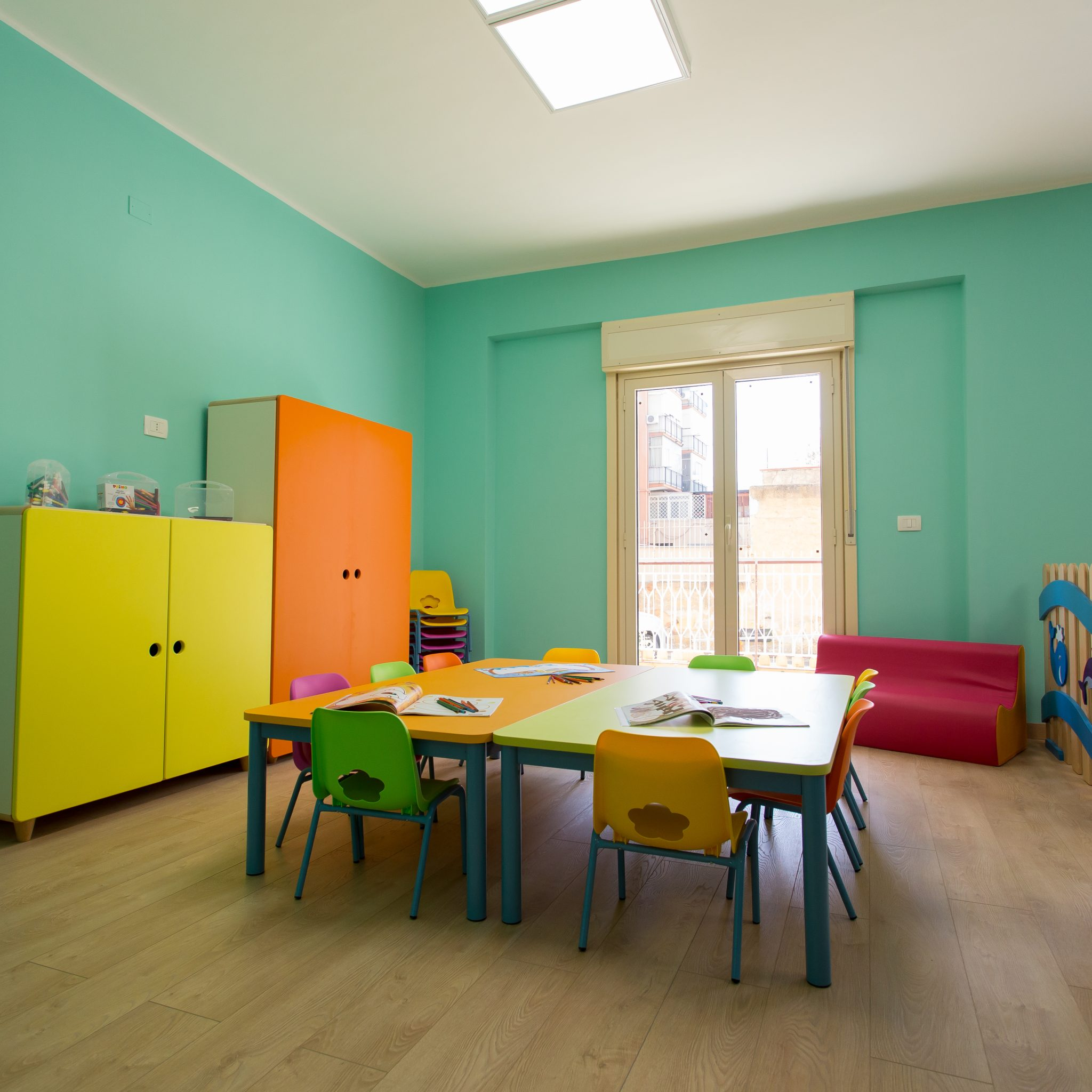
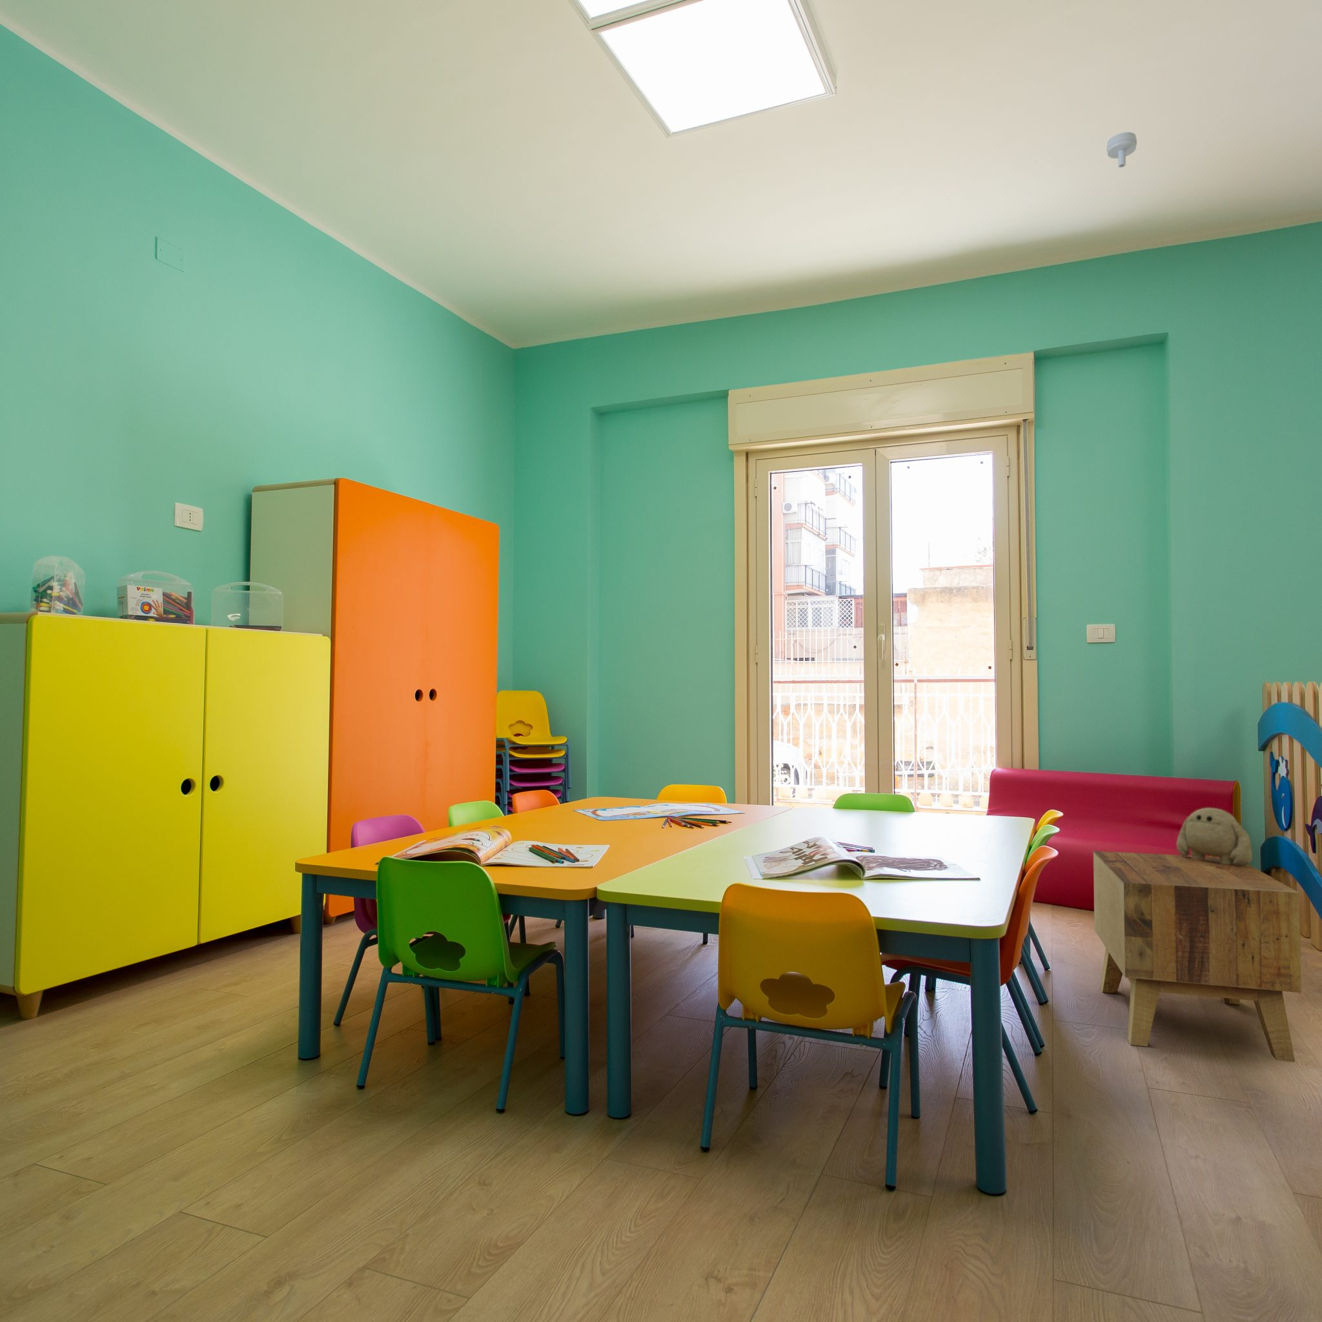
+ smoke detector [1107,132,1138,168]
+ stuffed toy [1176,807,1253,866]
+ side table [1093,850,1301,1063]
